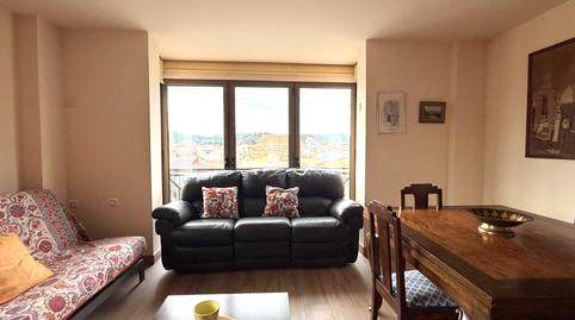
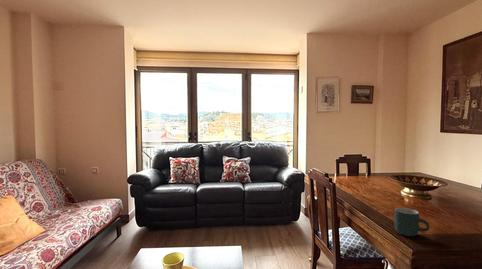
+ mug [394,207,430,237]
